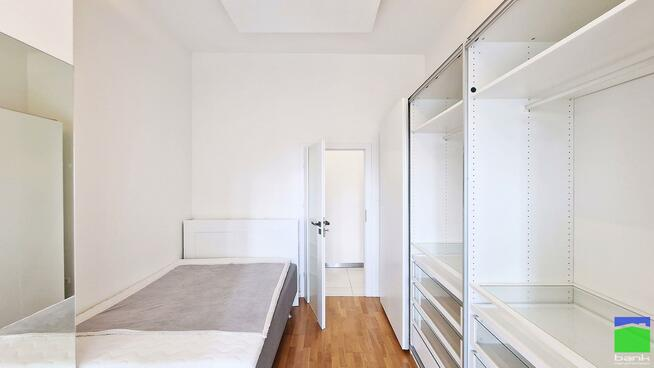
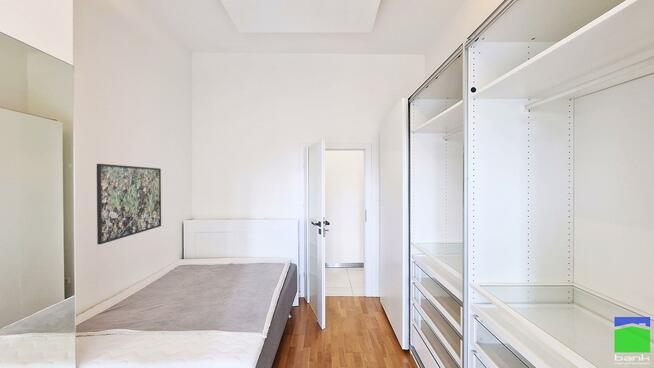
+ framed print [96,163,162,245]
